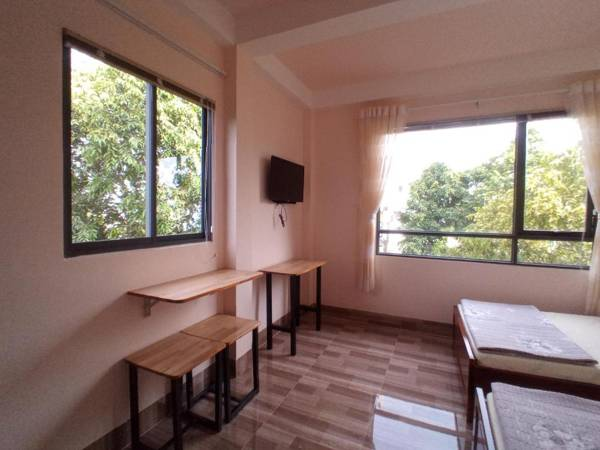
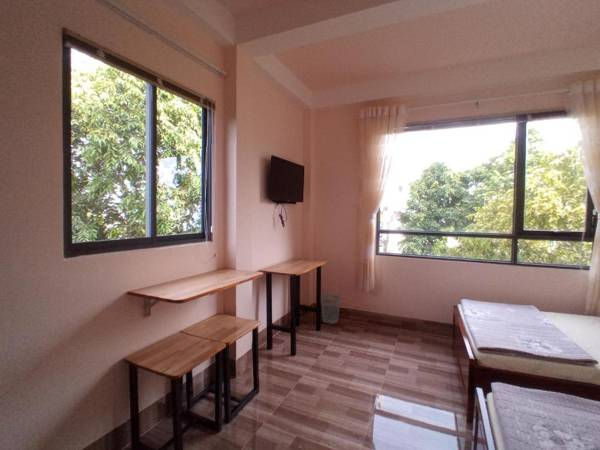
+ wastebasket [320,294,341,325]
